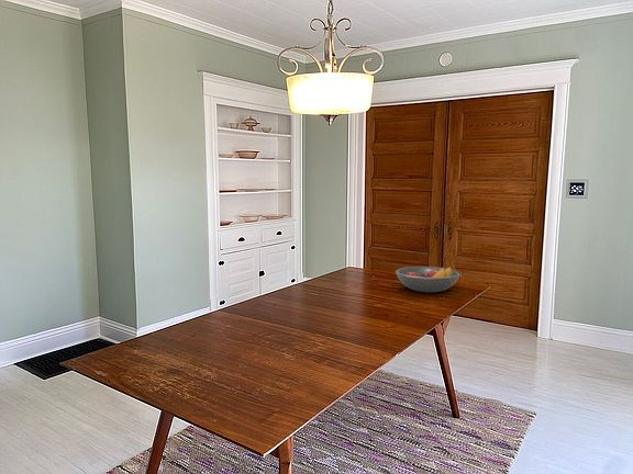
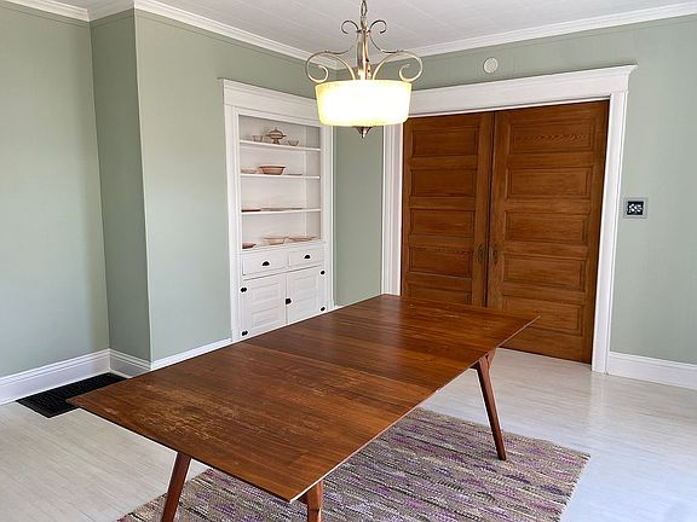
- fruit bowl [395,266,462,293]
